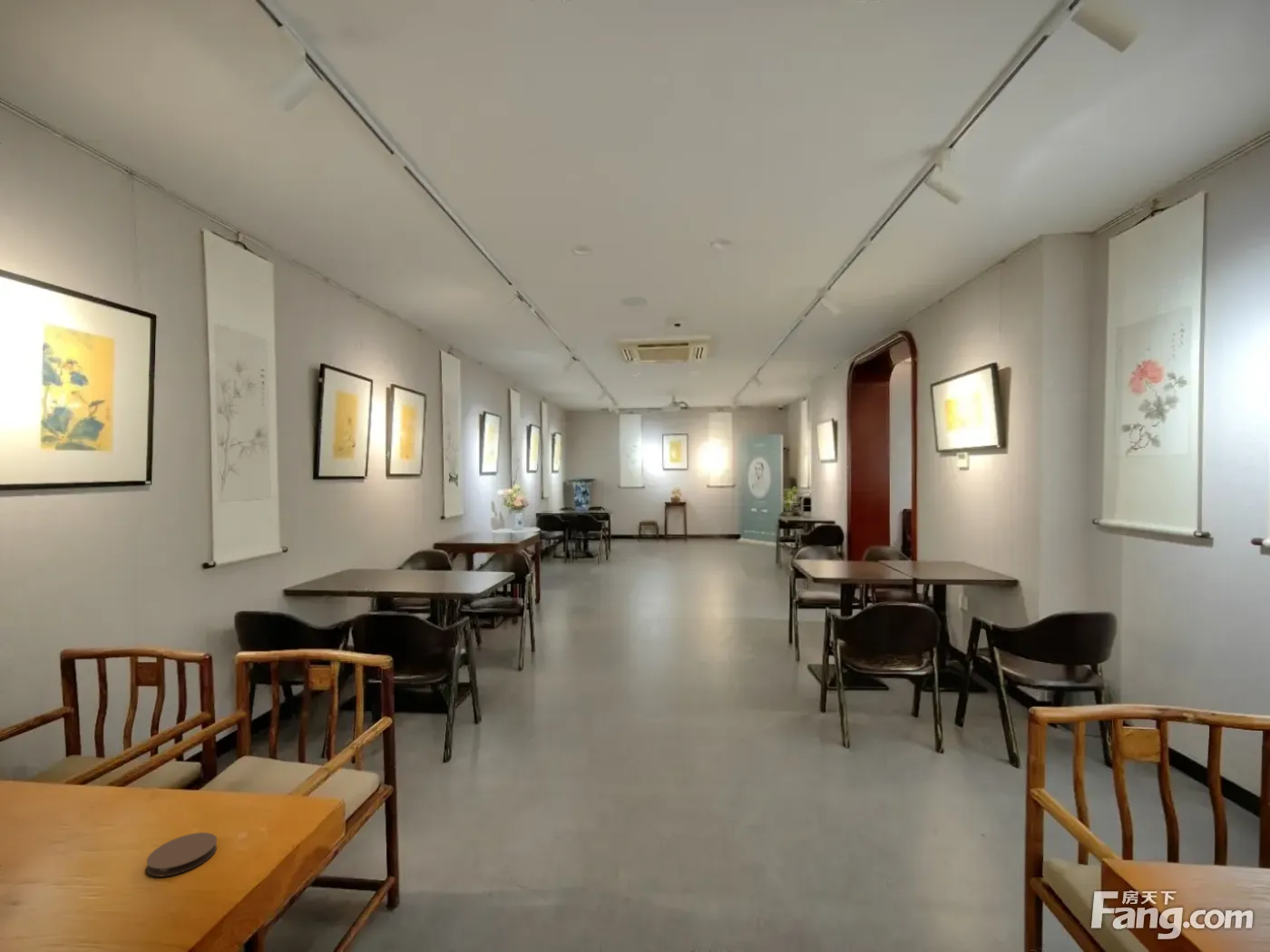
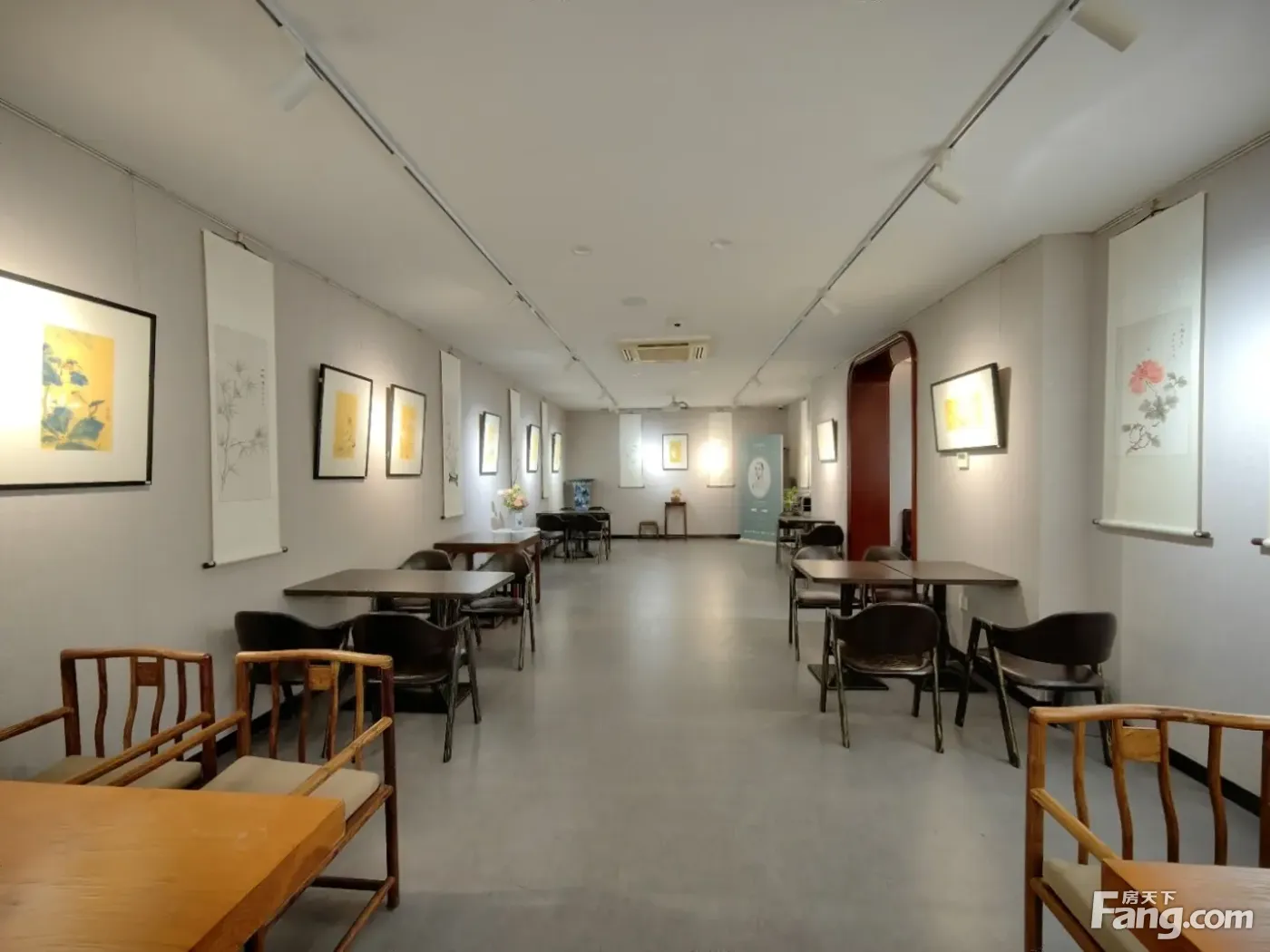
- coaster [146,831,218,878]
